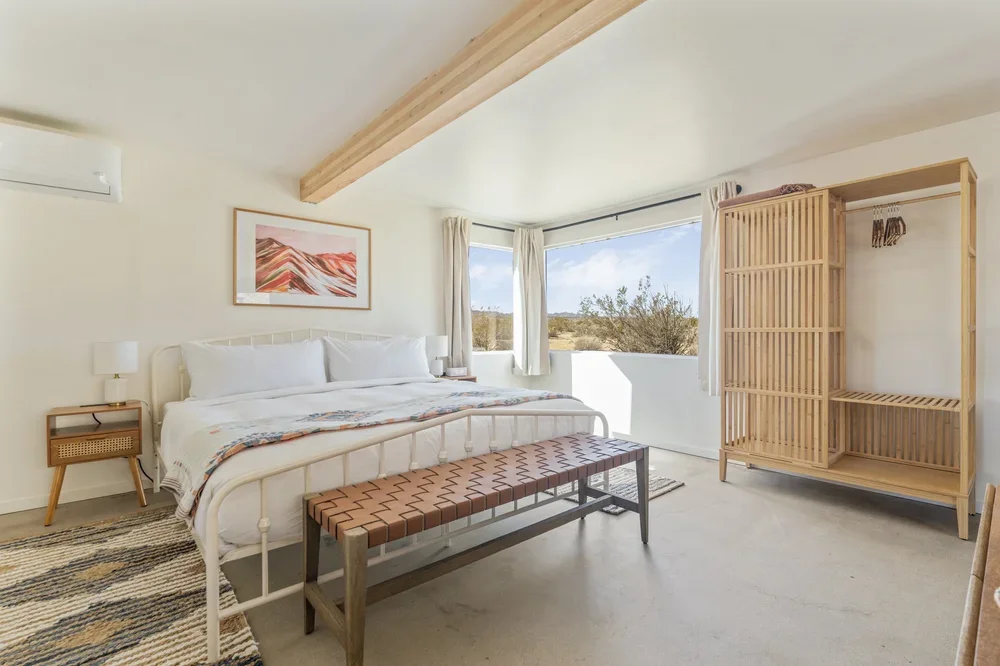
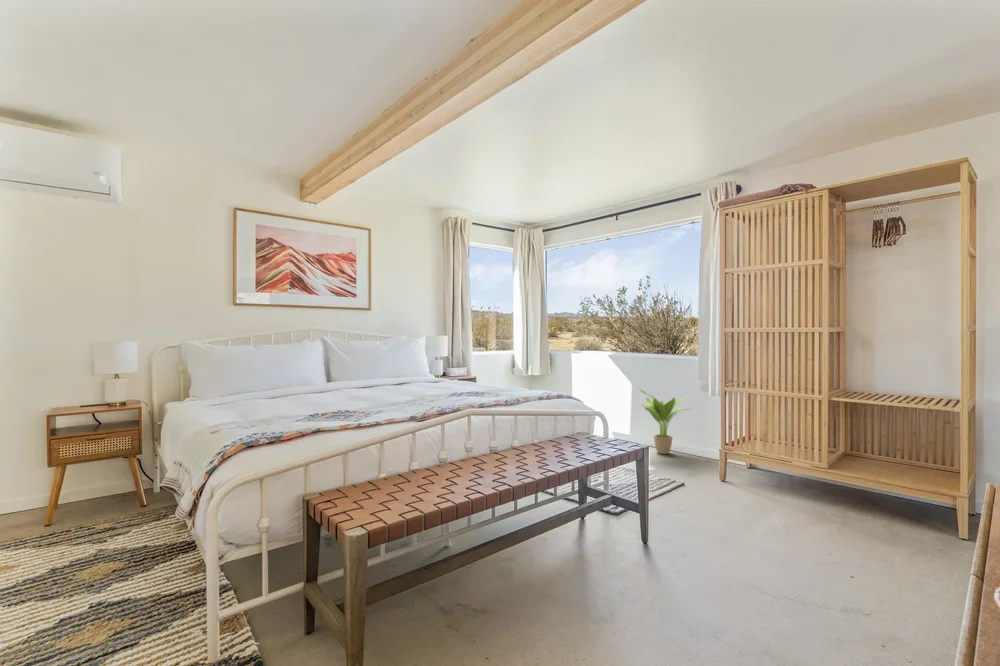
+ potted plant [637,387,696,455]
